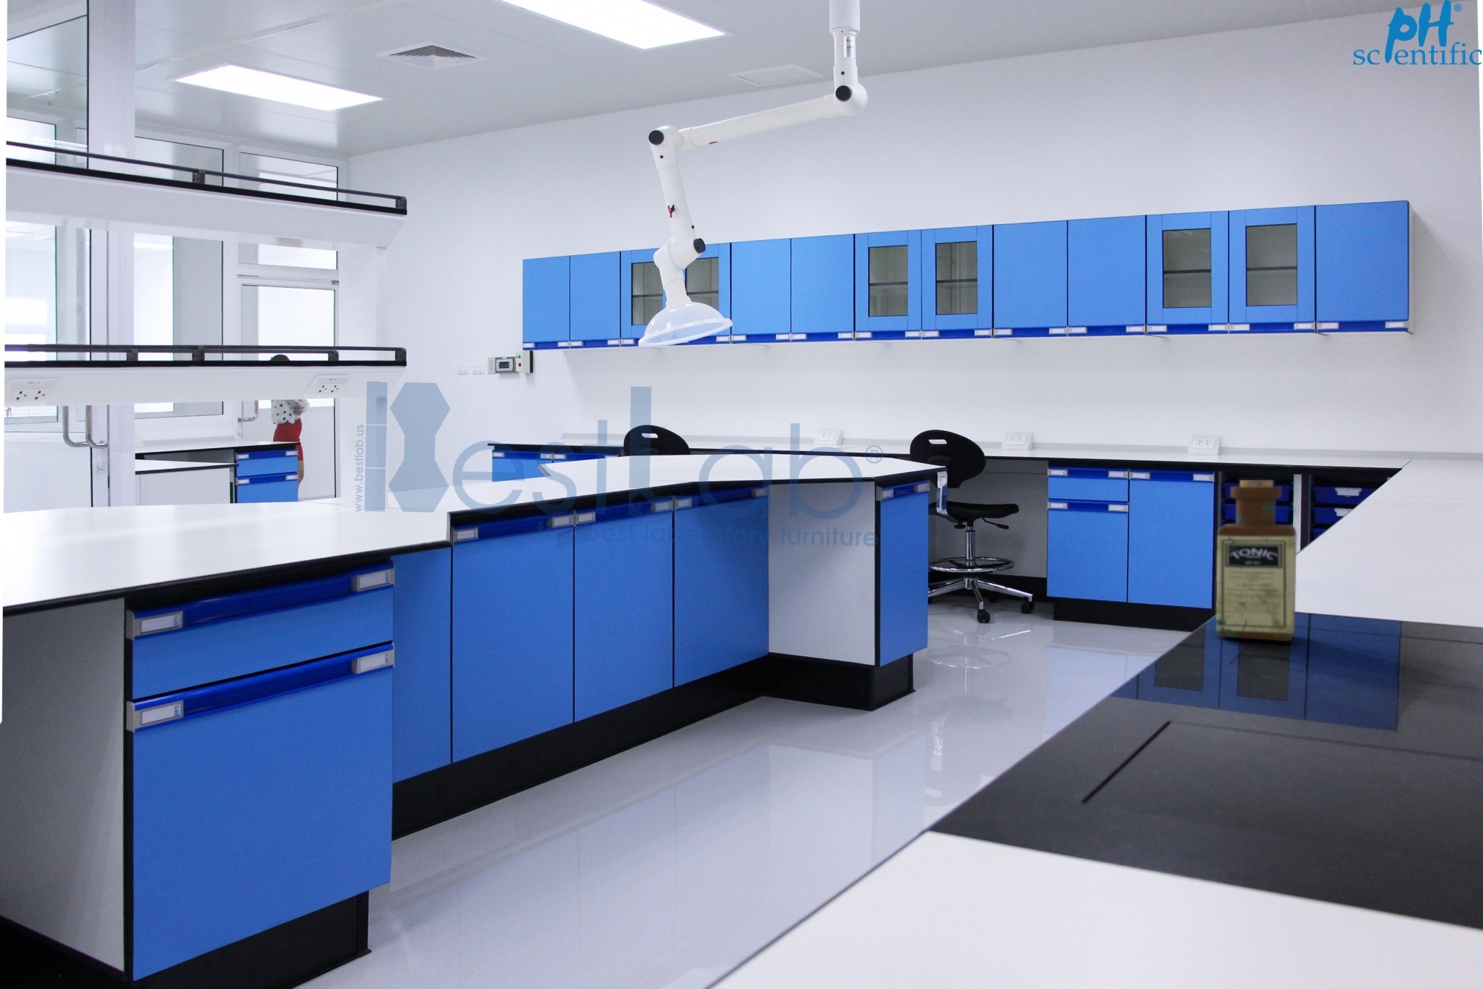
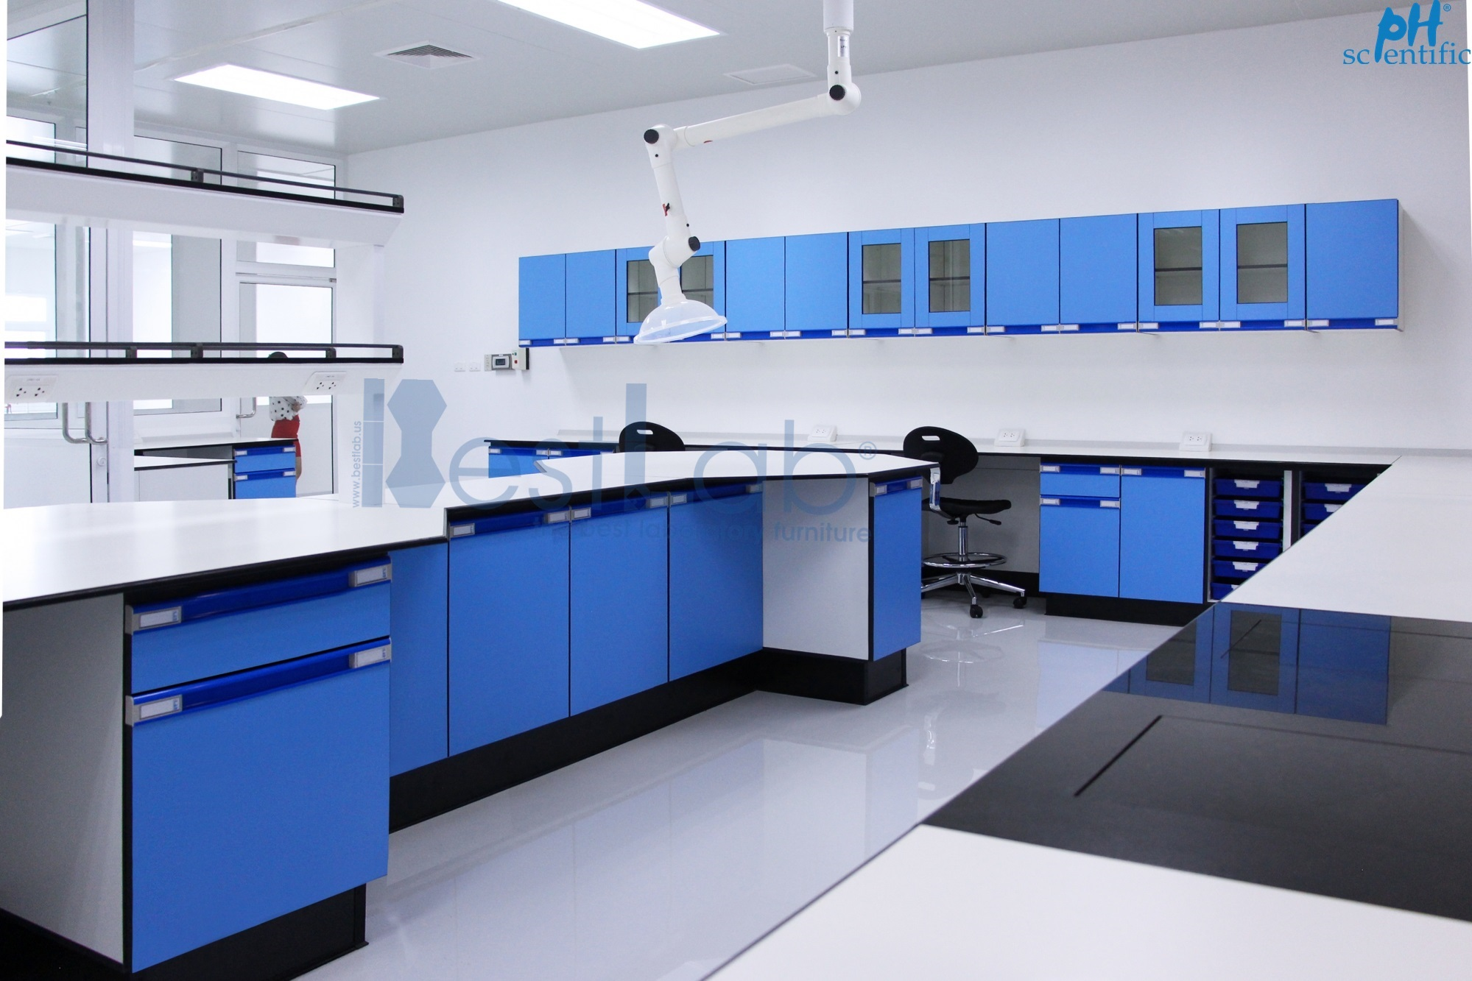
- bottle [1216,479,1298,641]
